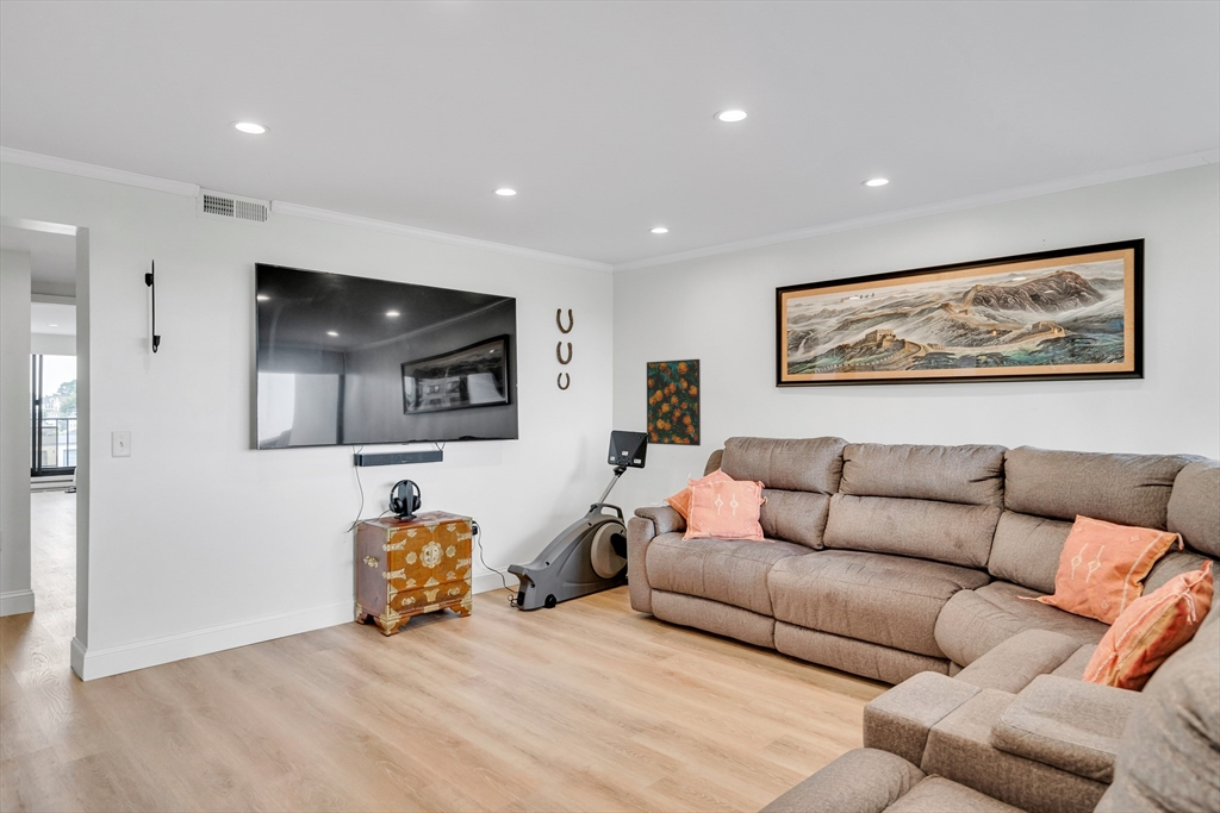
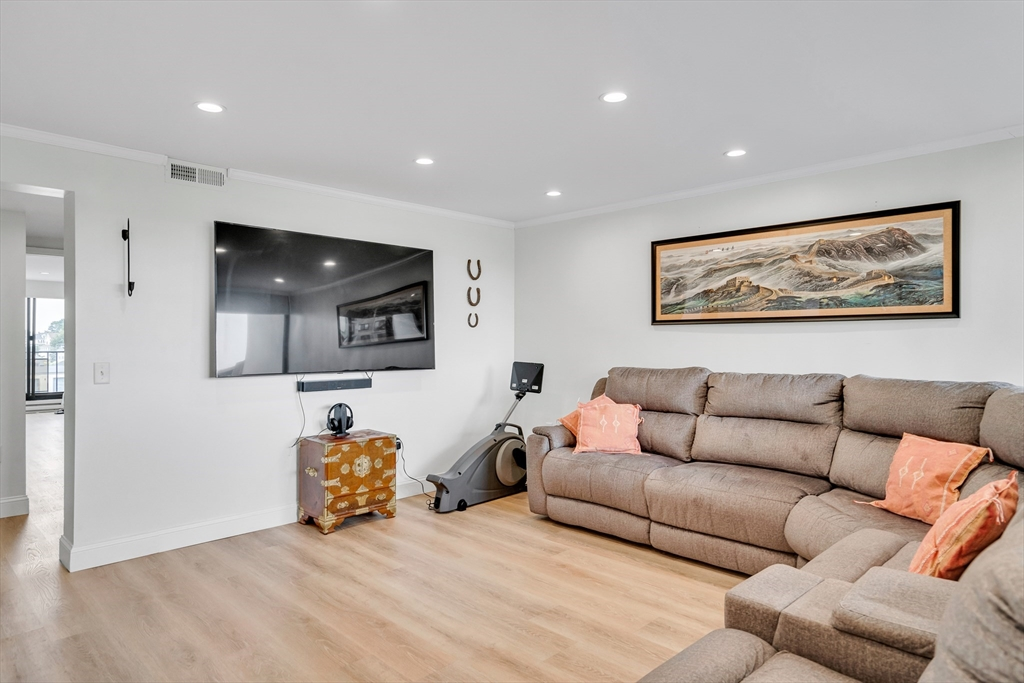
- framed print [646,358,702,446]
